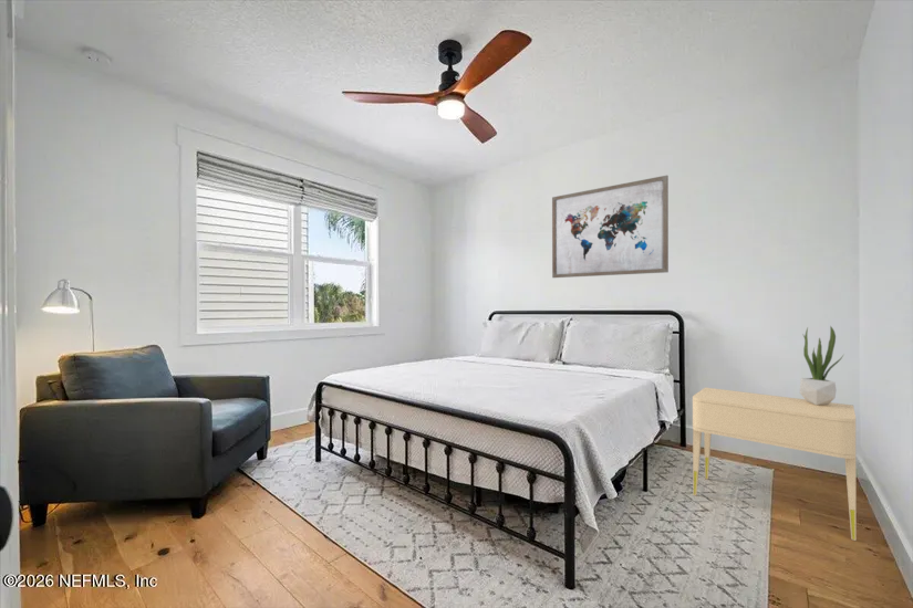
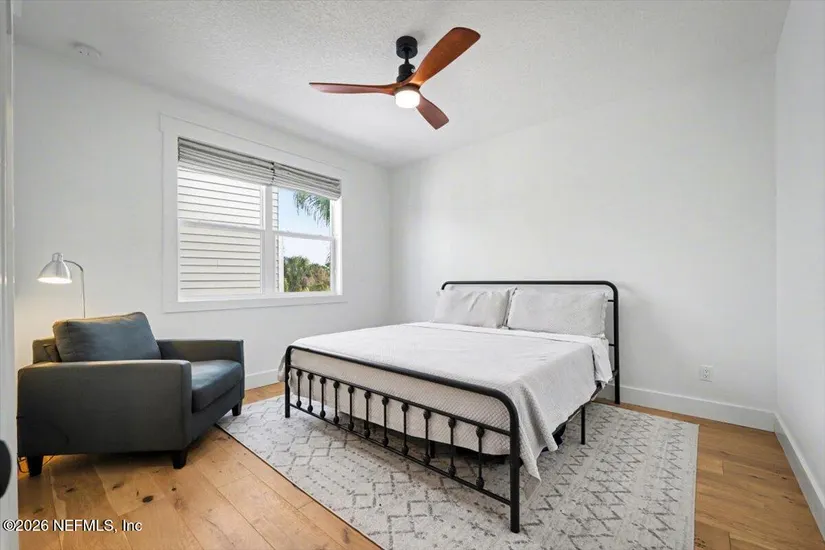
- nightstand [692,387,857,542]
- potted plant [799,325,845,405]
- wall art [551,175,670,279]
